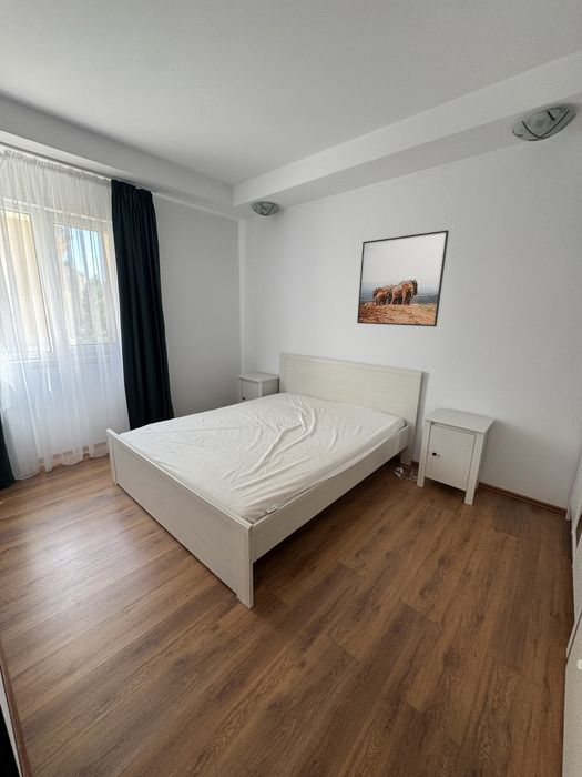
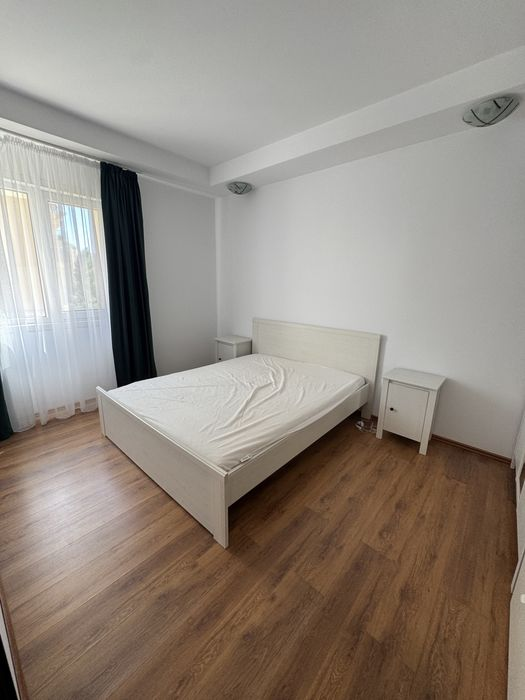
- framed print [356,229,450,327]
